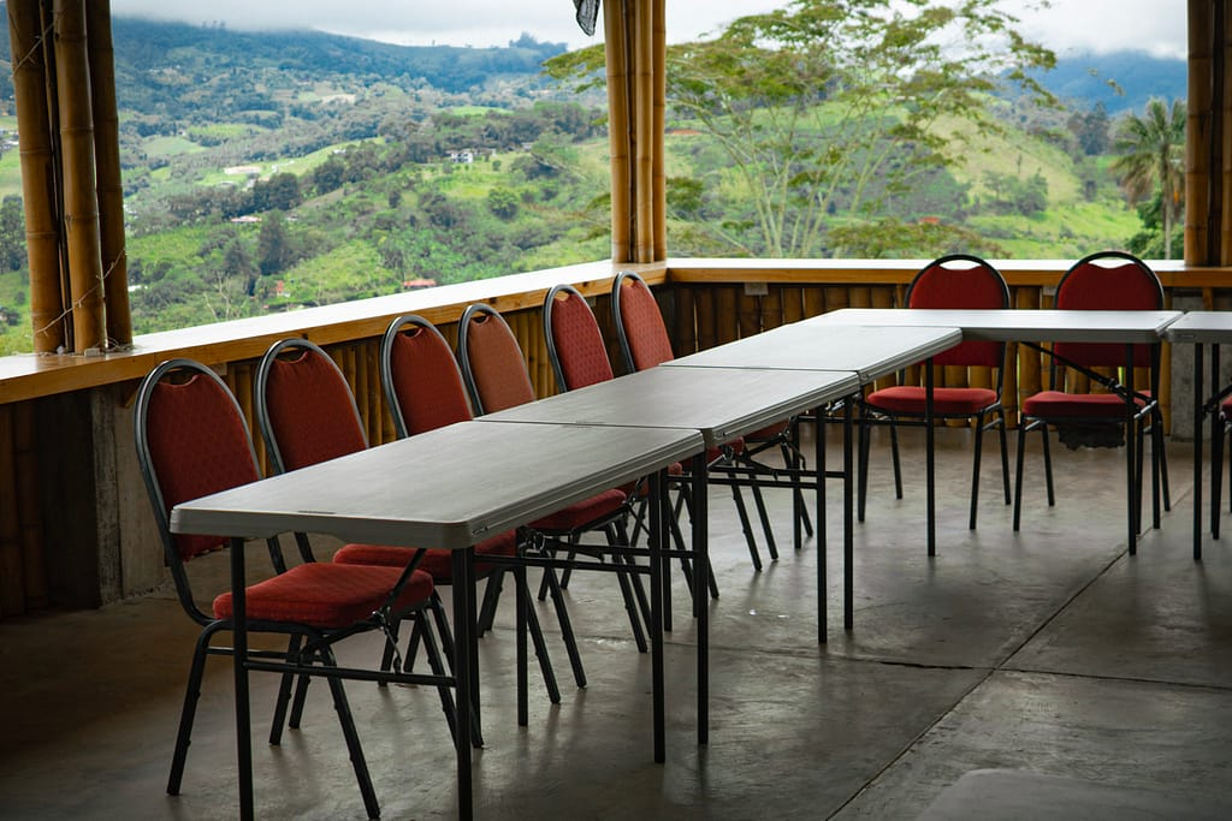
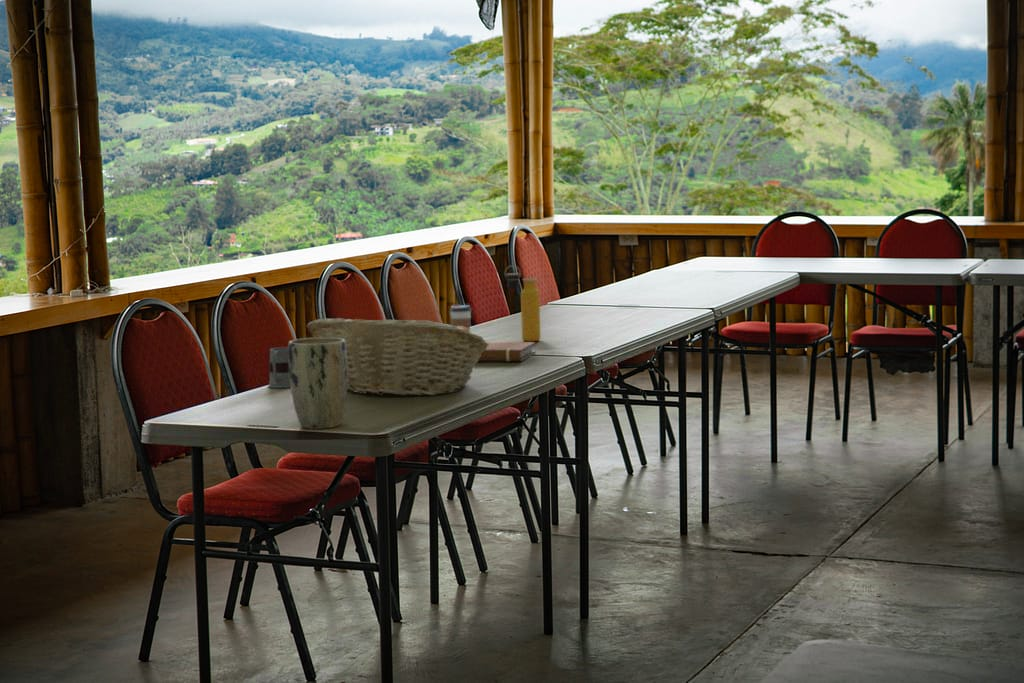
+ mug [267,346,291,389]
+ water bottle [504,264,541,342]
+ notebook [478,341,536,362]
+ coffee cup [449,304,472,331]
+ plant pot [287,337,348,430]
+ fruit basket [306,317,489,397]
